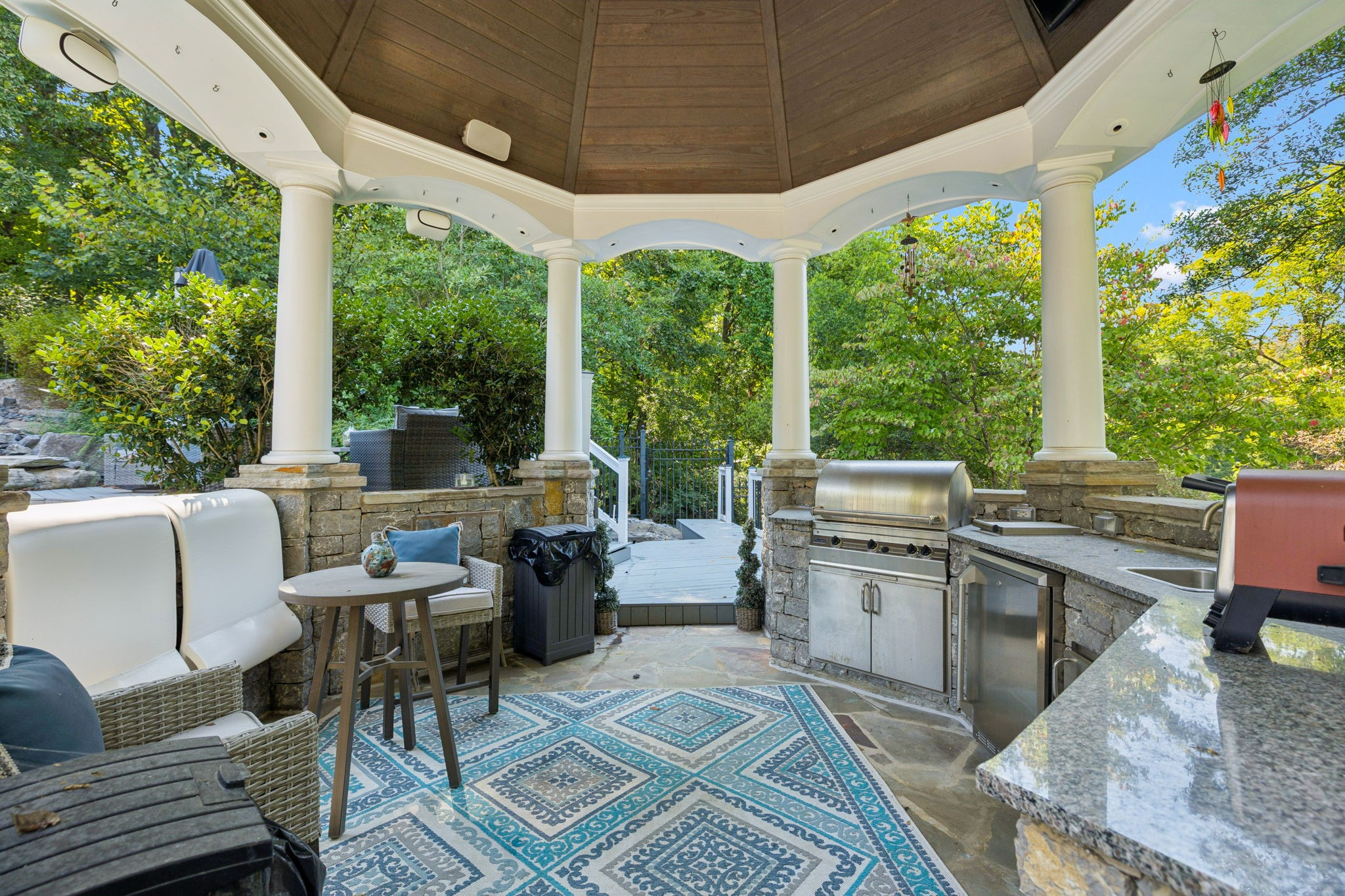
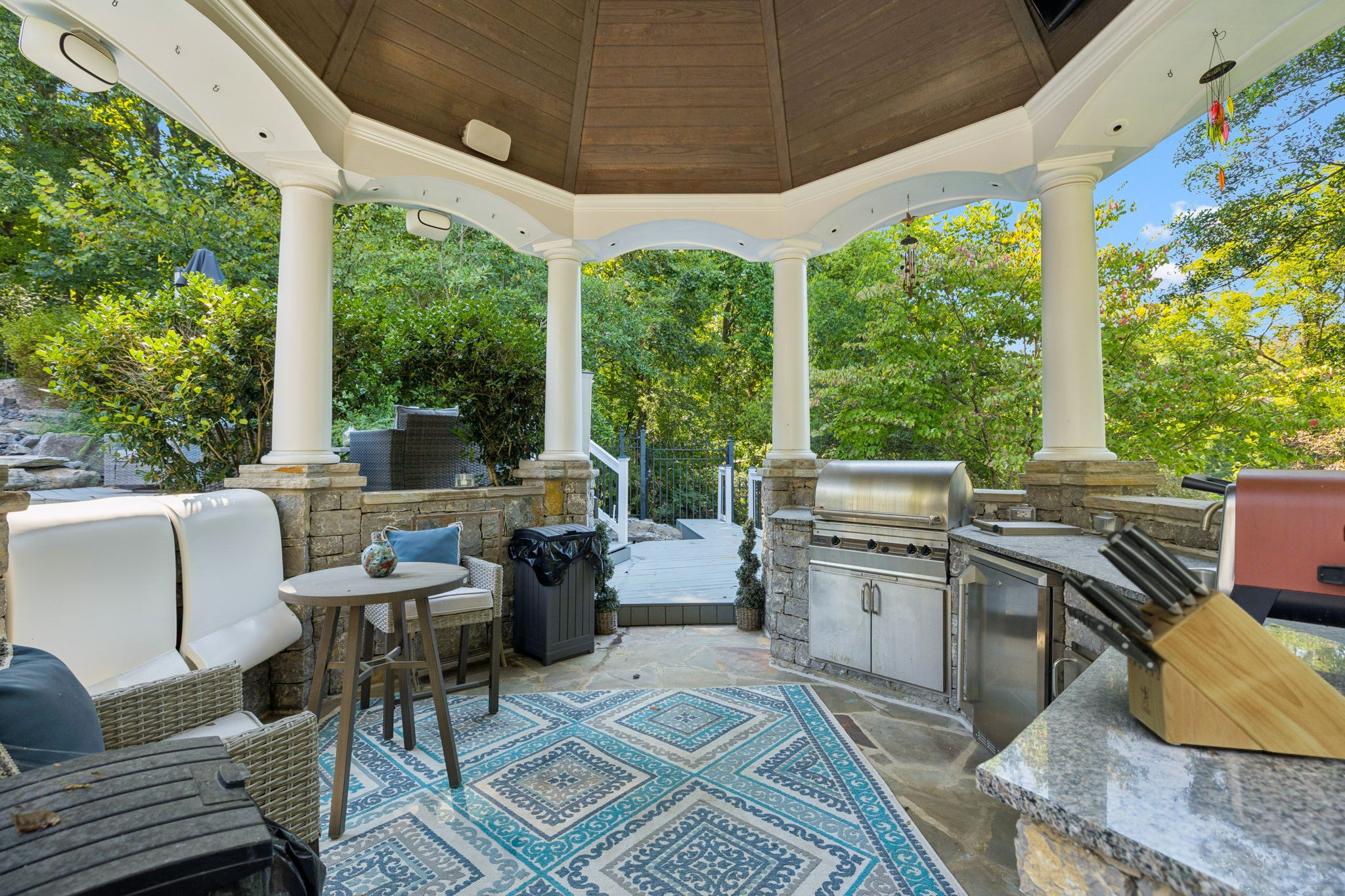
+ knife block [1061,522,1345,760]
